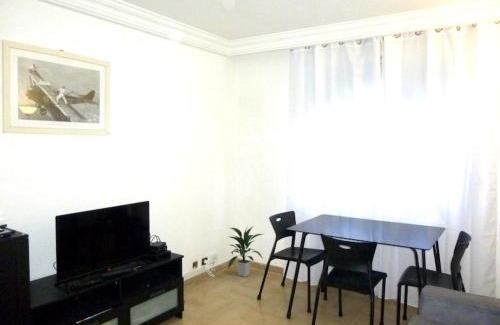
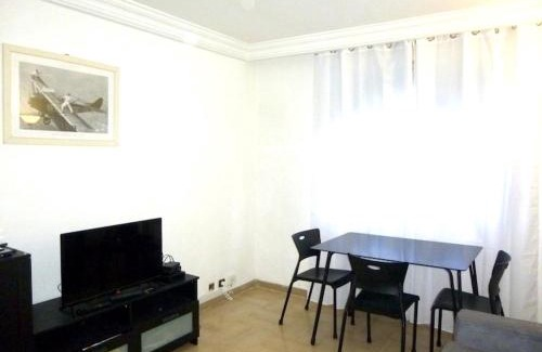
- indoor plant [227,225,264,278]
